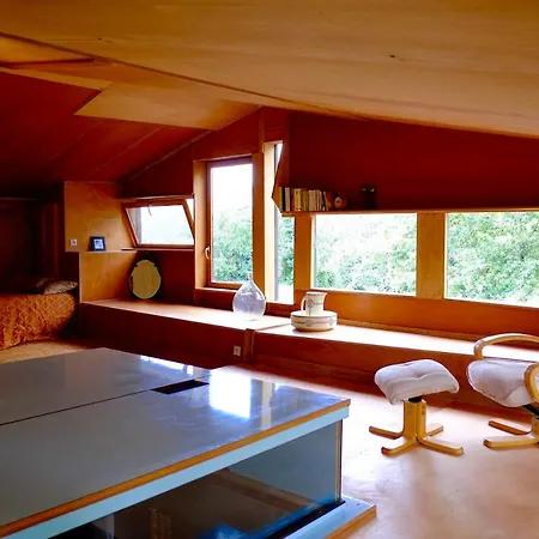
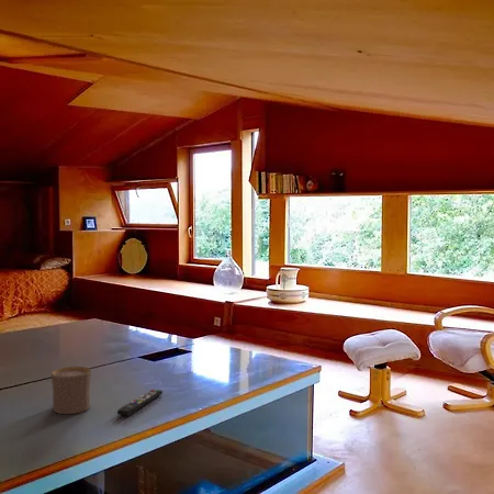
+ cup [49,366,92,415]
+ remote control [116,389,164,417]
